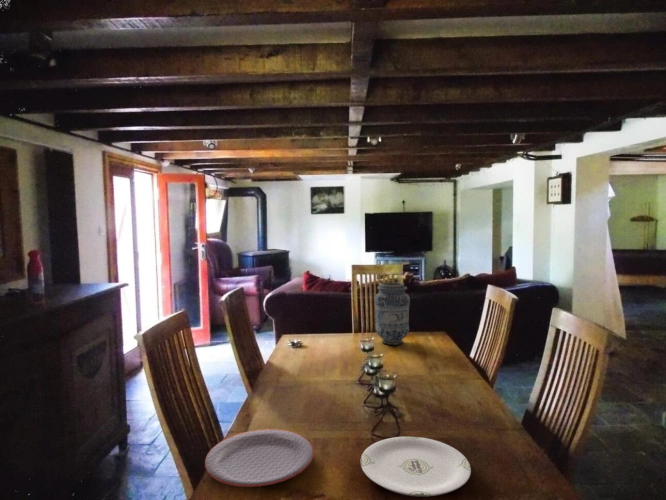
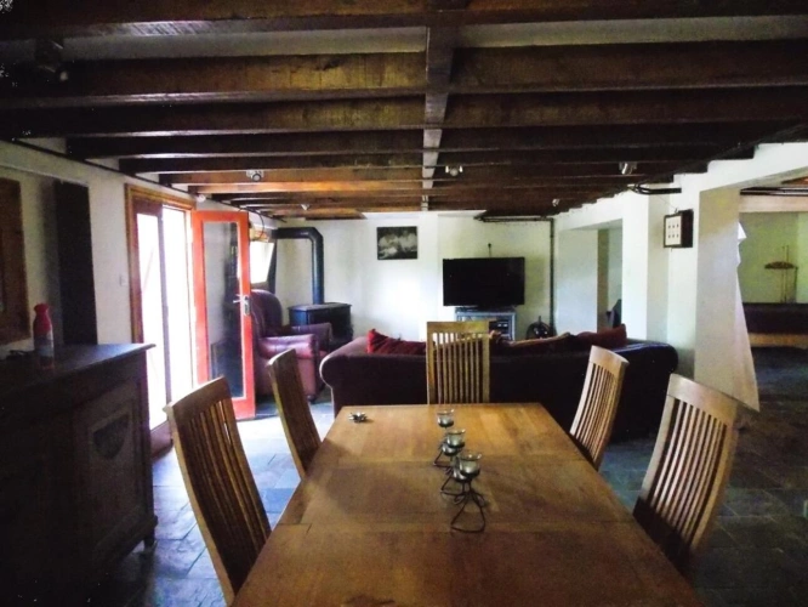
- vase [374,281,411,346]
- plate [360,436,472,497]
- plate [204,428,315,488]
